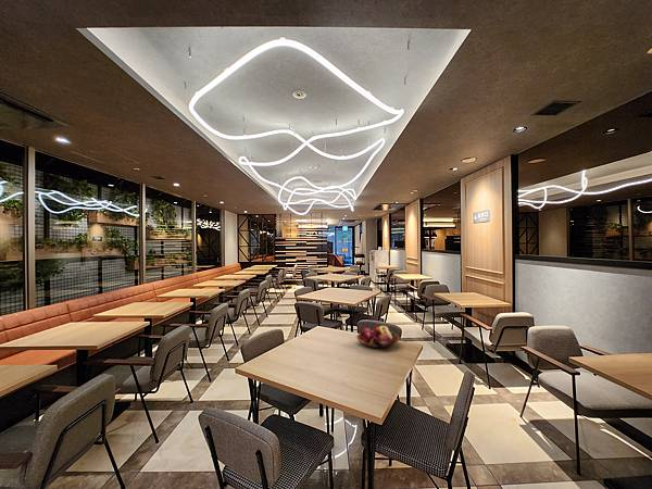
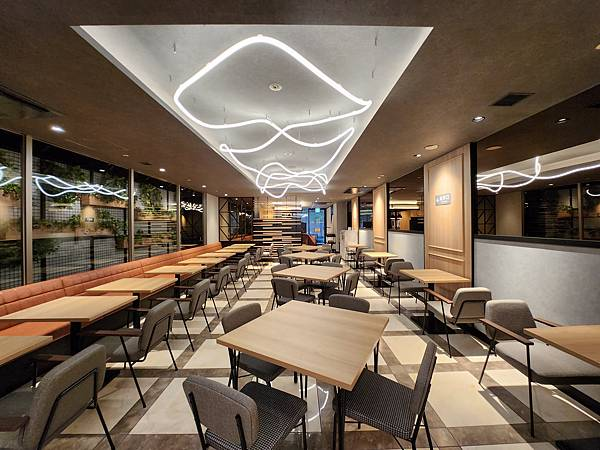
- fruit basket [355,325,400,349]
